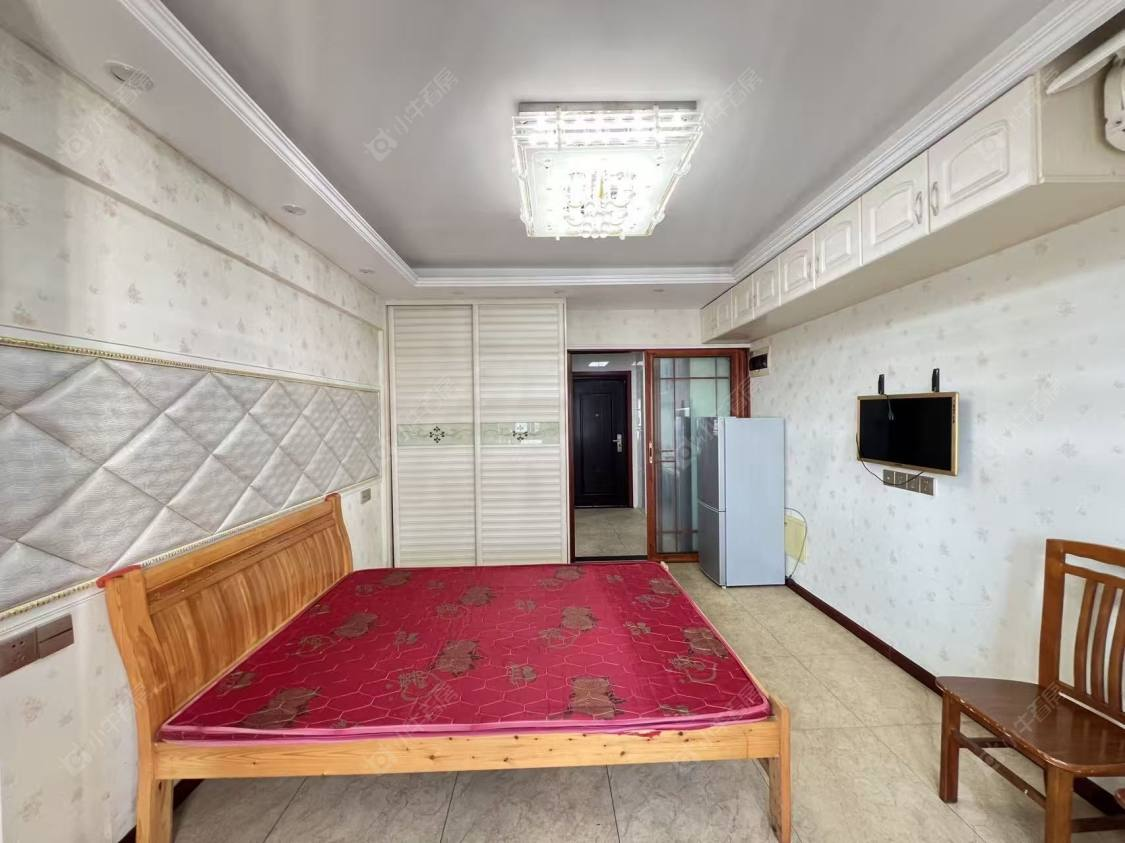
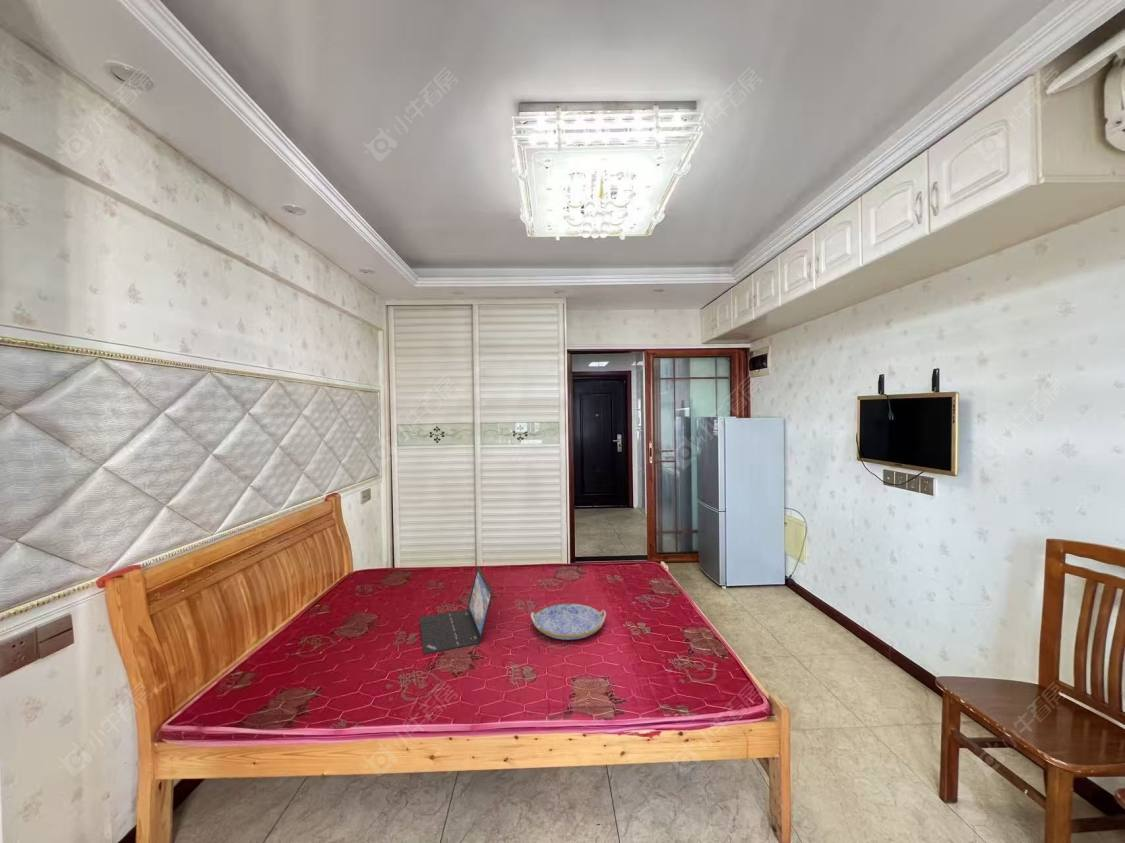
+ laptop [419,566,494,655]
+ serving tray [530,602,607,641]
